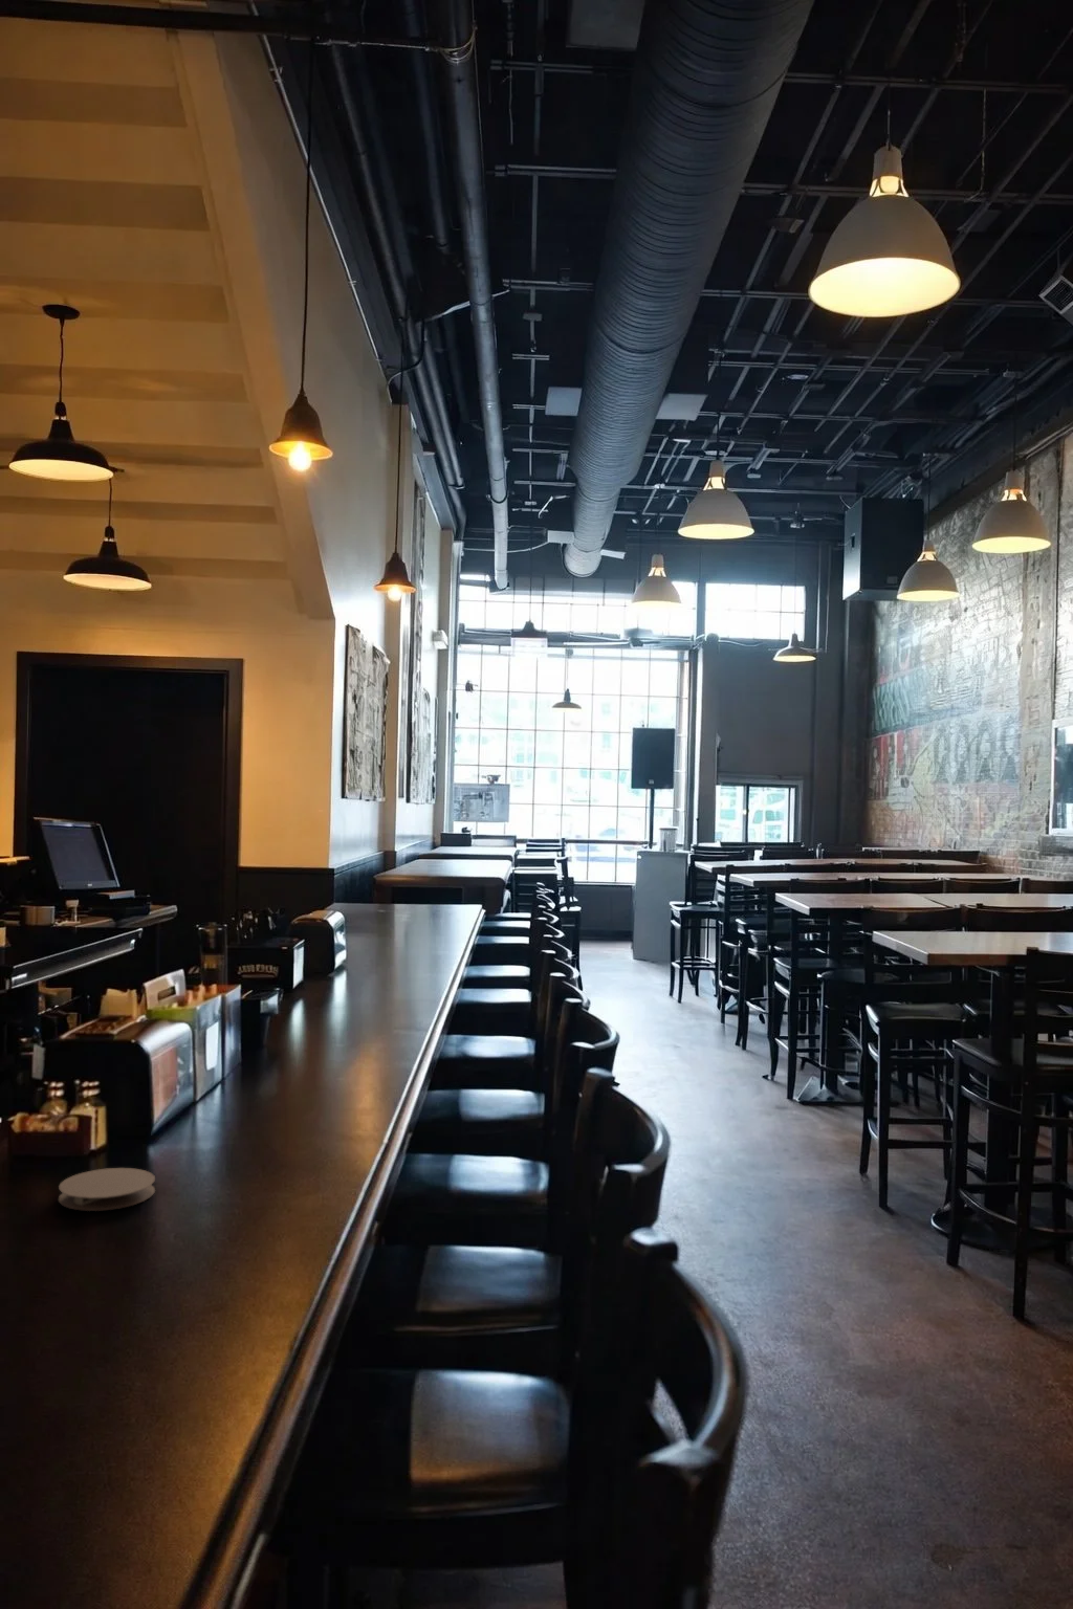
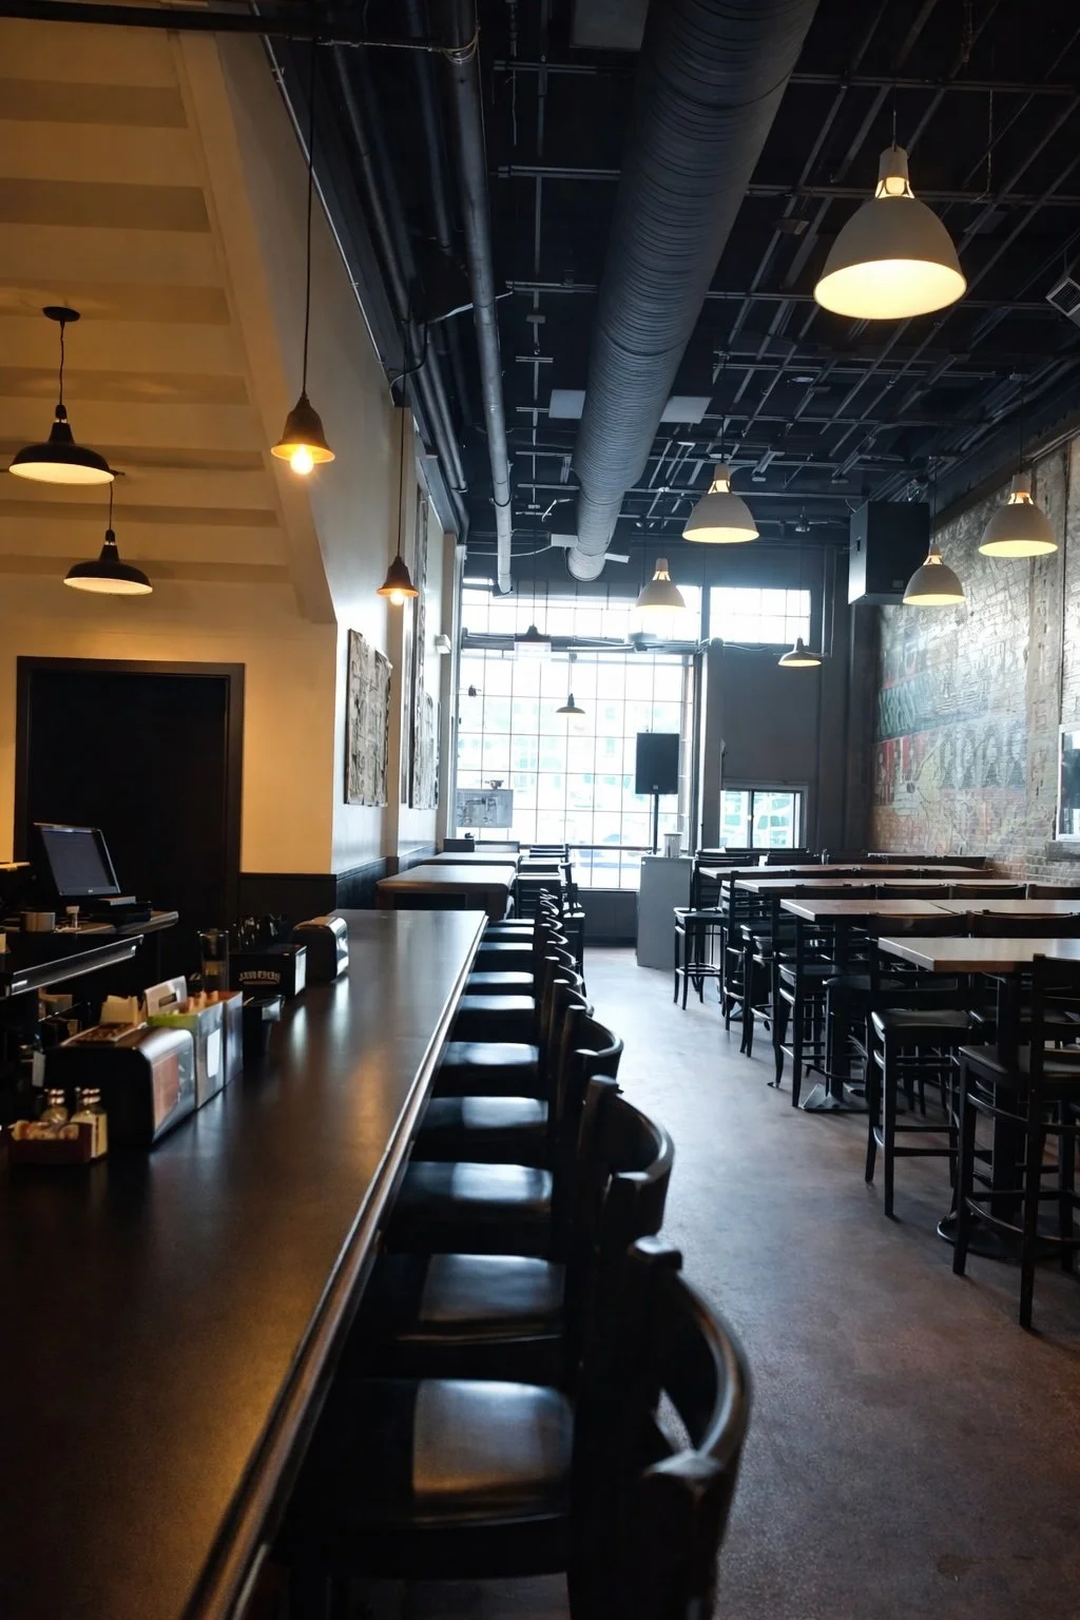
- coaster [57,1167,156,1212]
